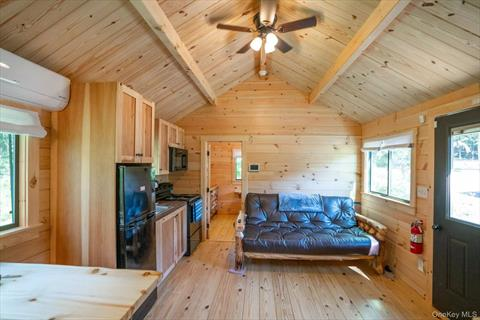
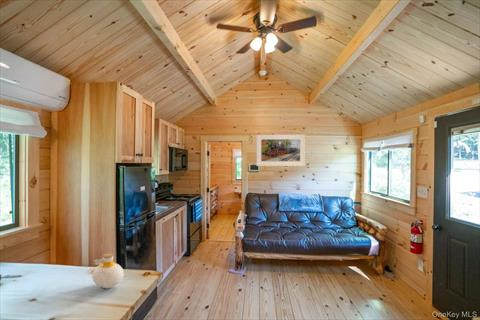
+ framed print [255,133,306,167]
+ bottle [91,252,125,289]
